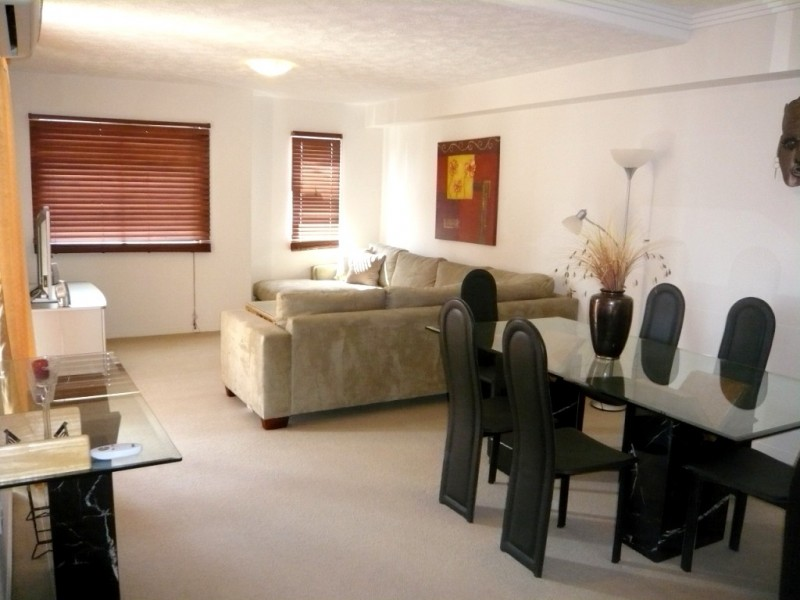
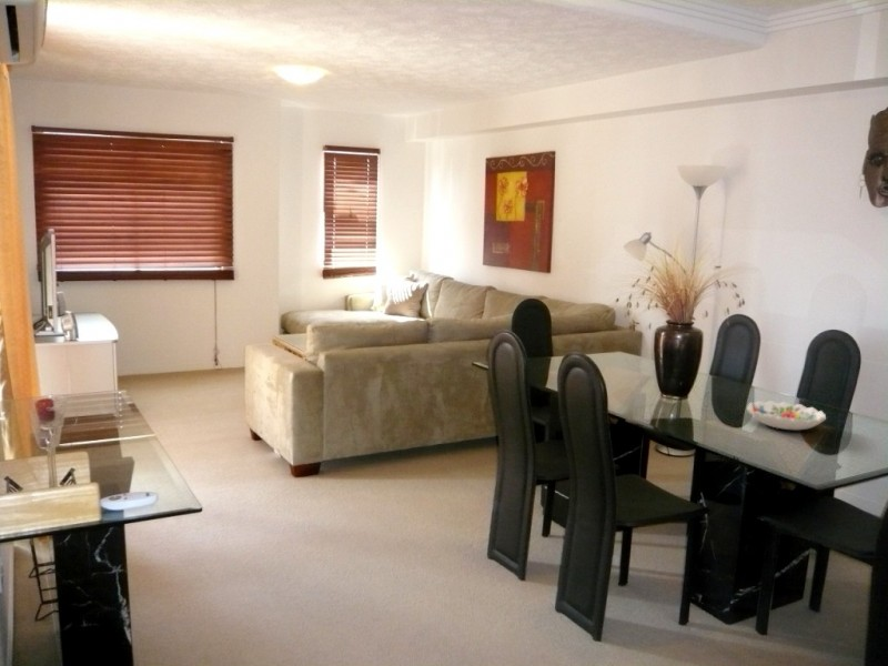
+ decorative bowl [746,400,827,431]
